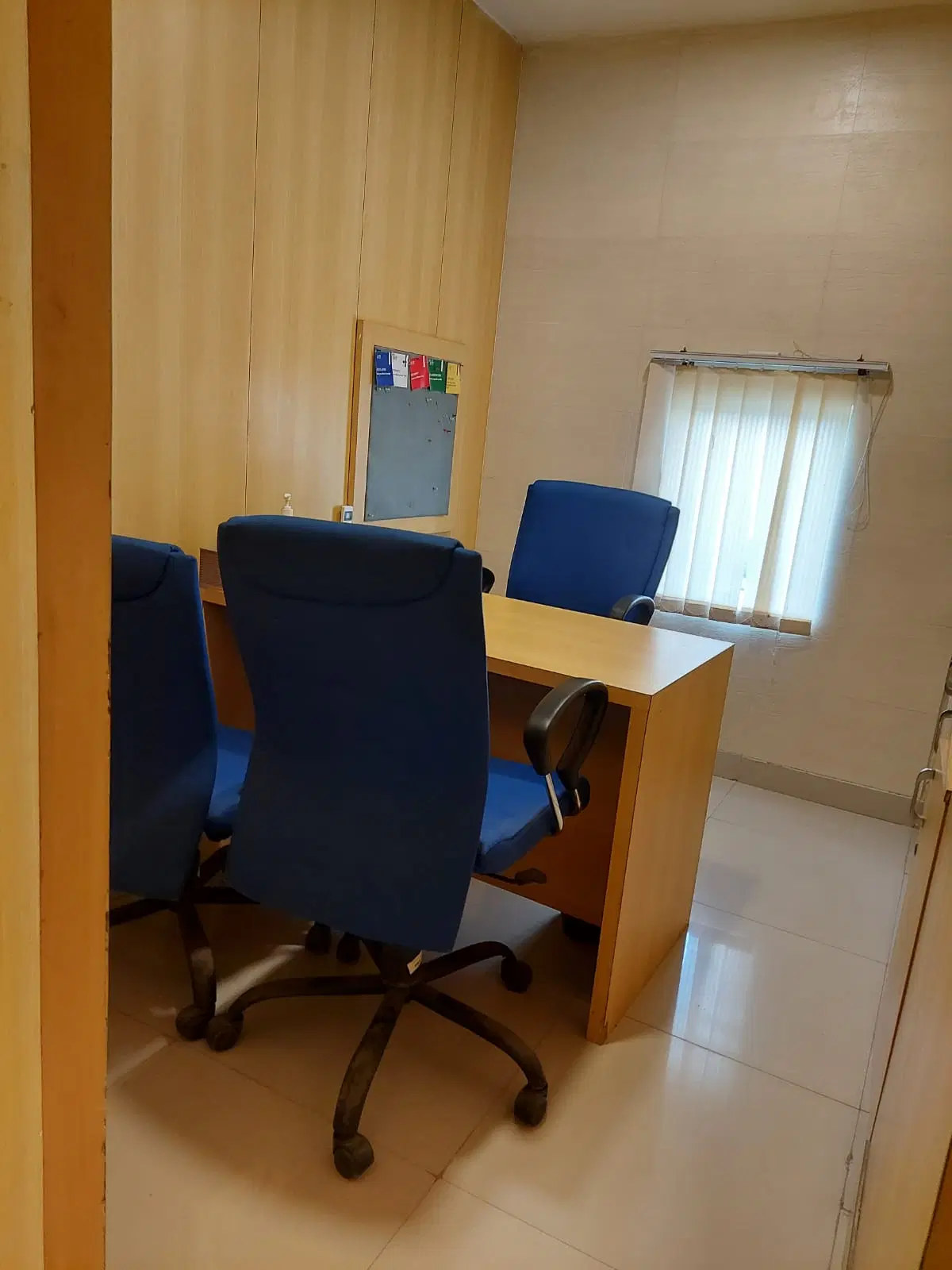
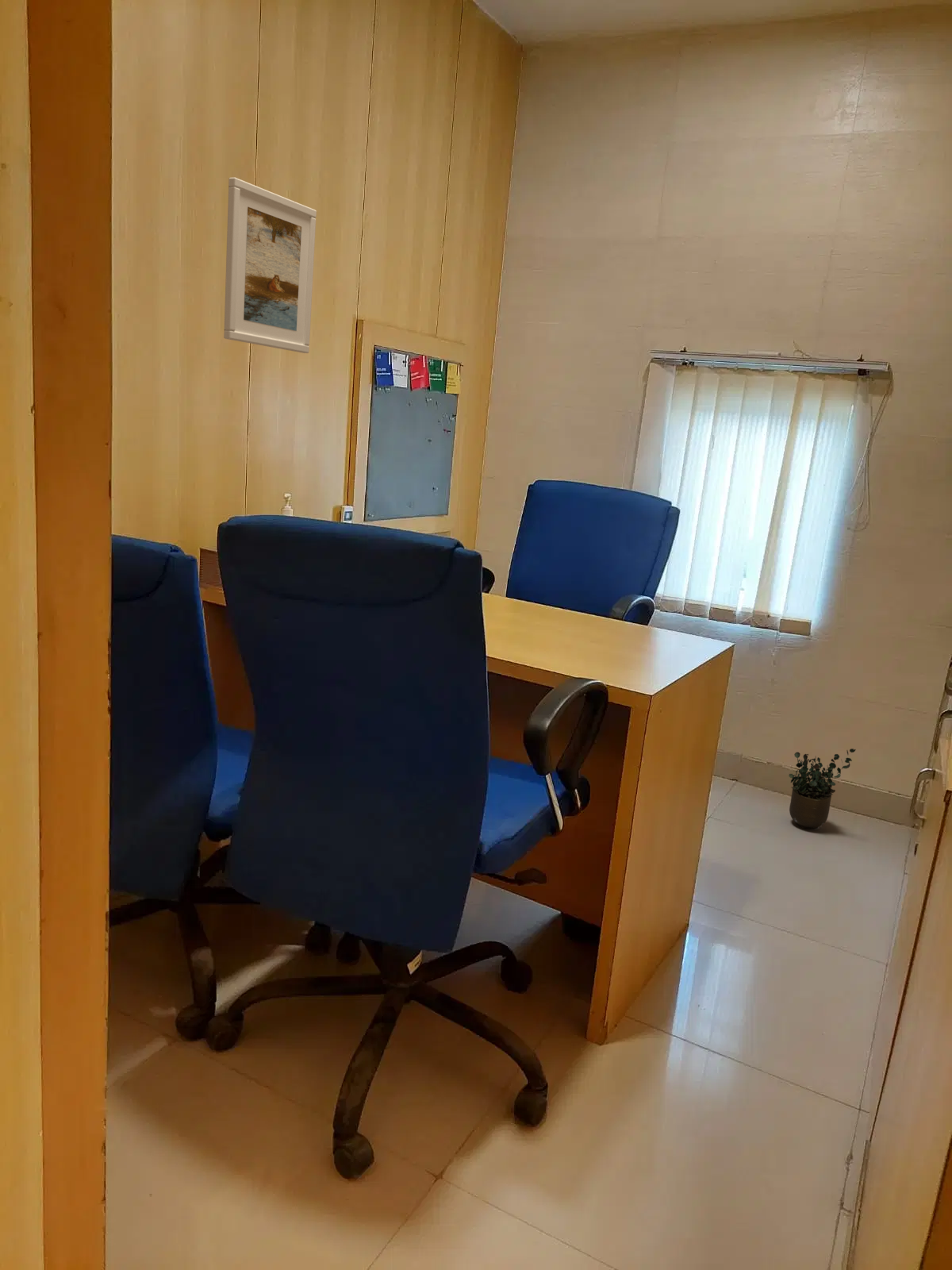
+ potted plant [789,748,857,829]
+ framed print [223,177,317,354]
